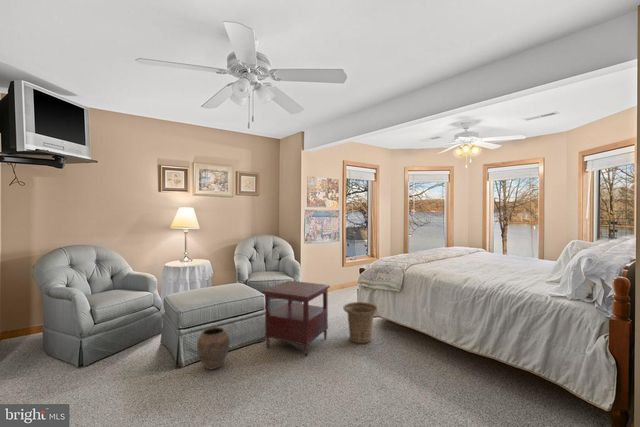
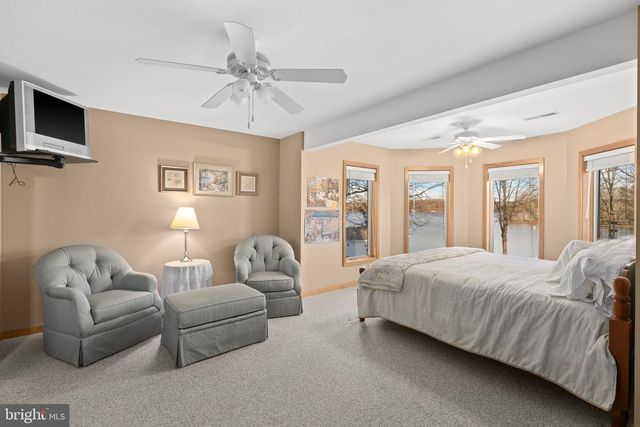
- basket [342,301,379,345]
- side table [261,279,331,357]
- vase [196,326,231,371]
